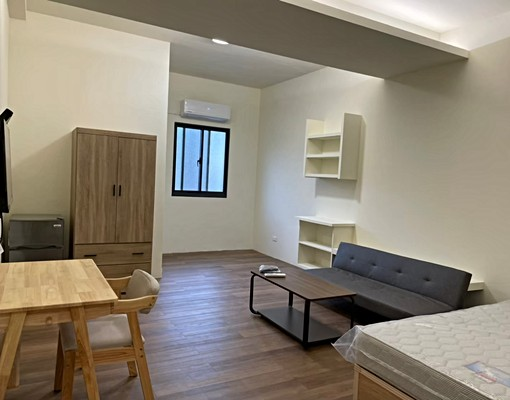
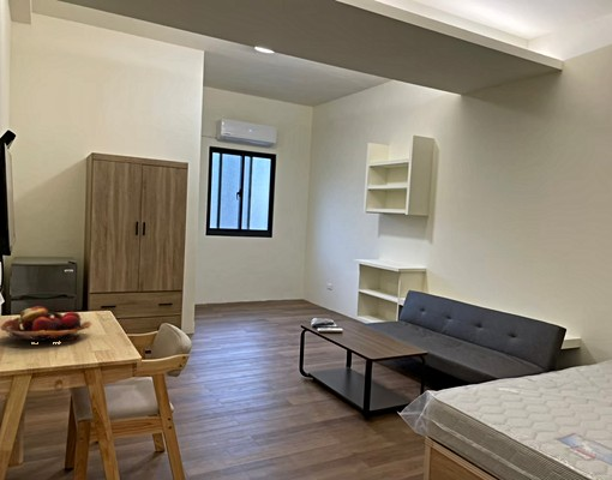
+ fruit basket [0,305,92,346]
